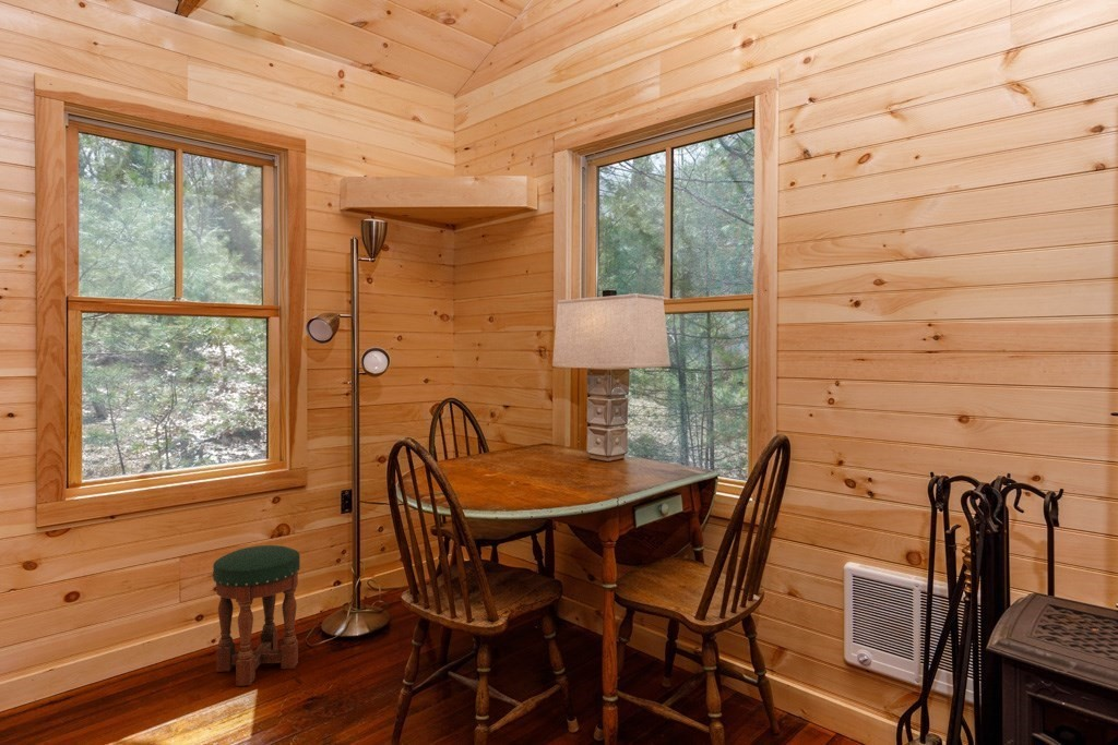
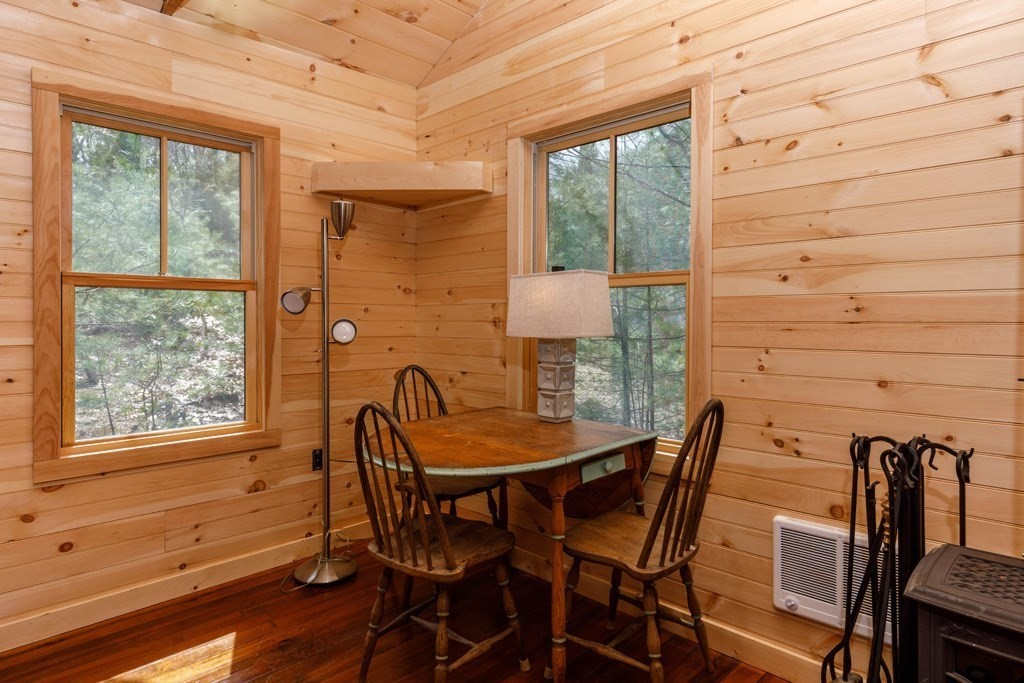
- stool [212,544,301,687]
